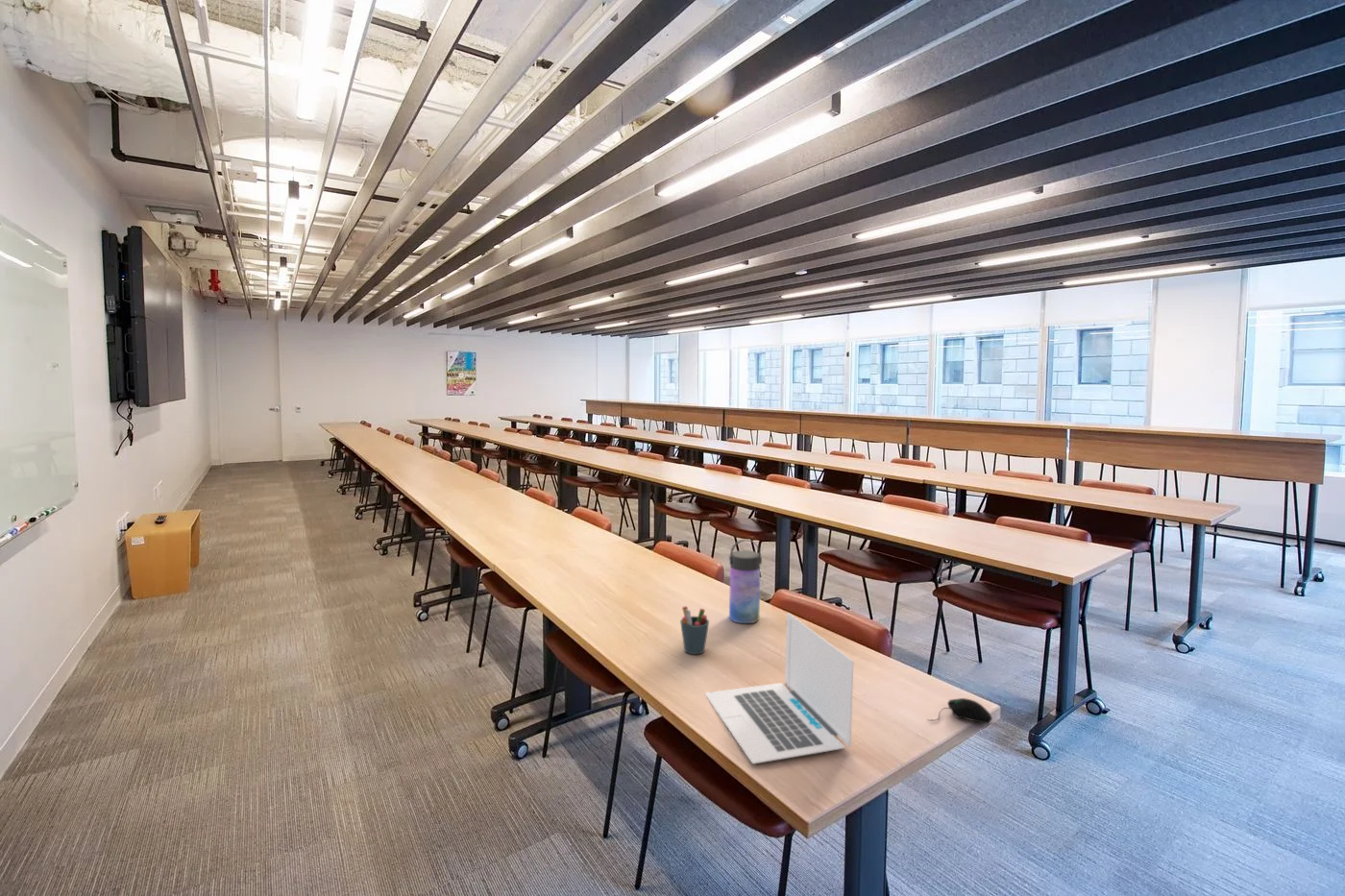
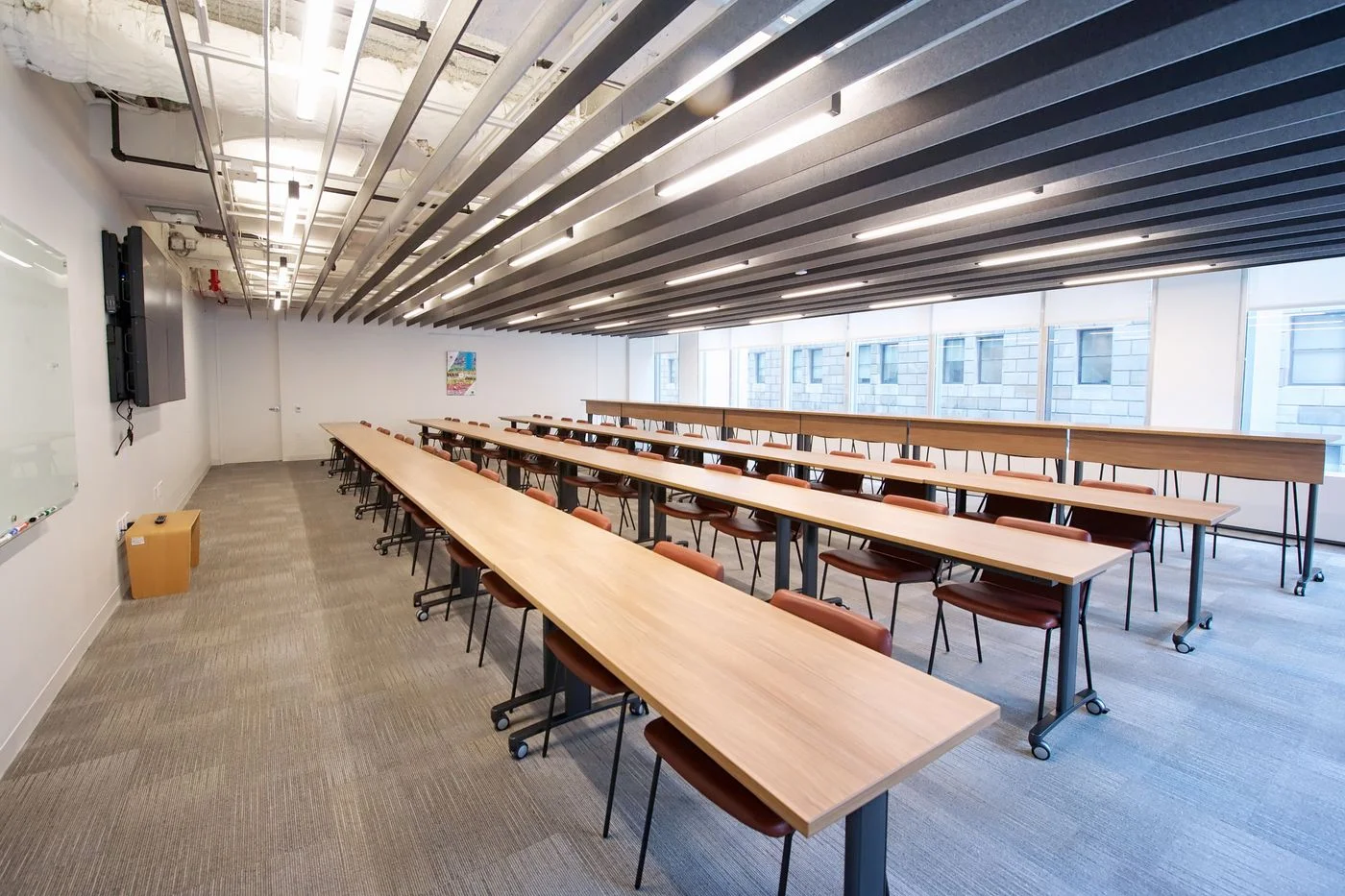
- water bottle [727,539,763,624]
- pen holder [679,605,710,655]
- computer mouse [926,697,993,724]
- laptop [704,612,854,764]
